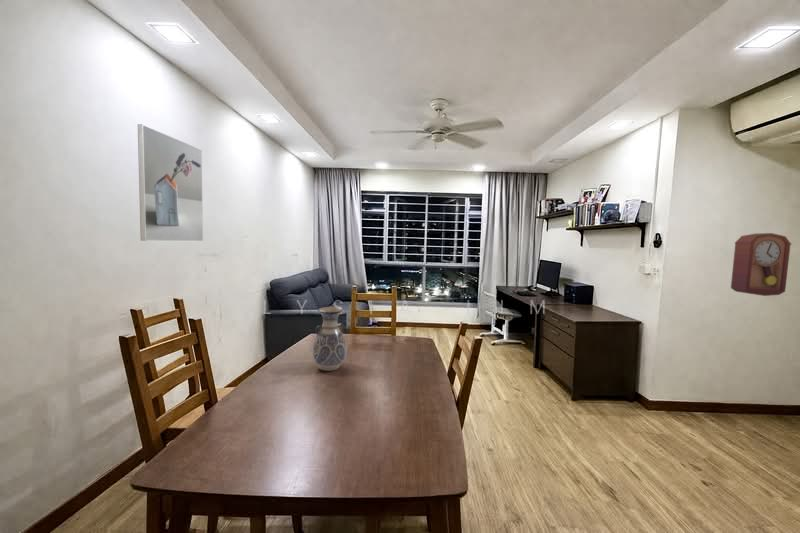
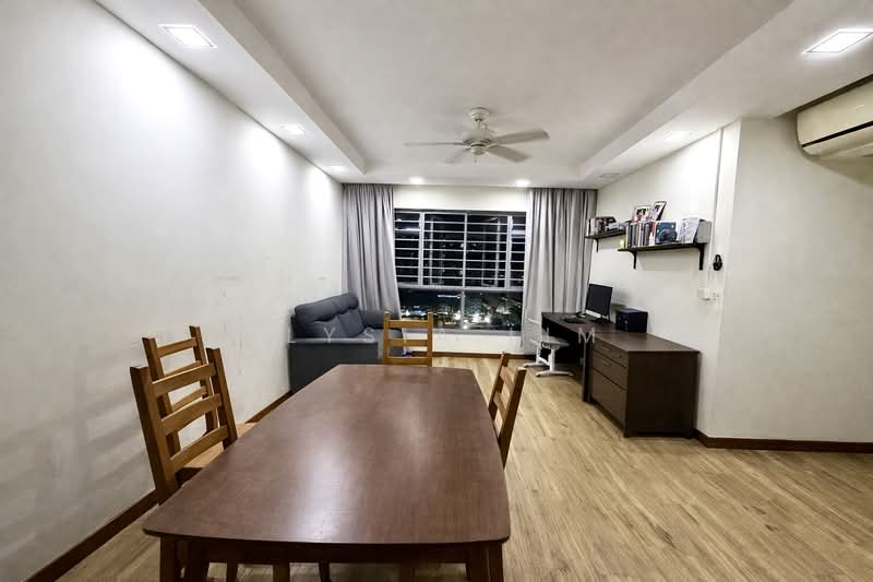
- vase [311,306,348,372]
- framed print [137,123,204,242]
- pendulum clock [730,232,793,297]
